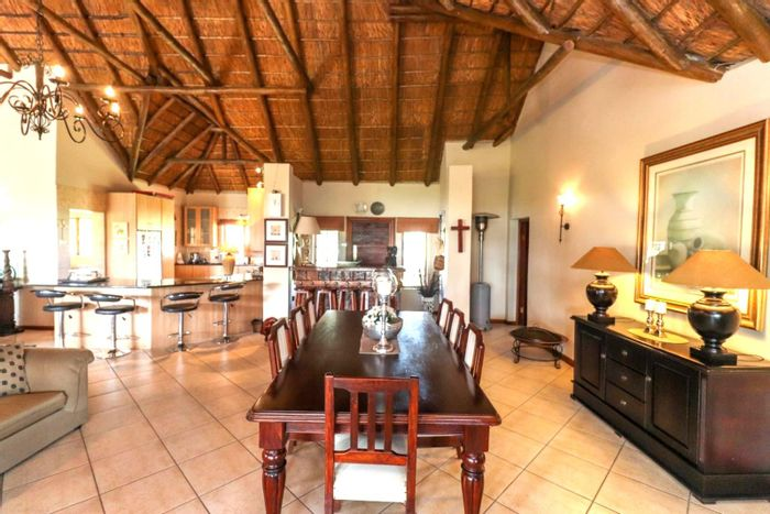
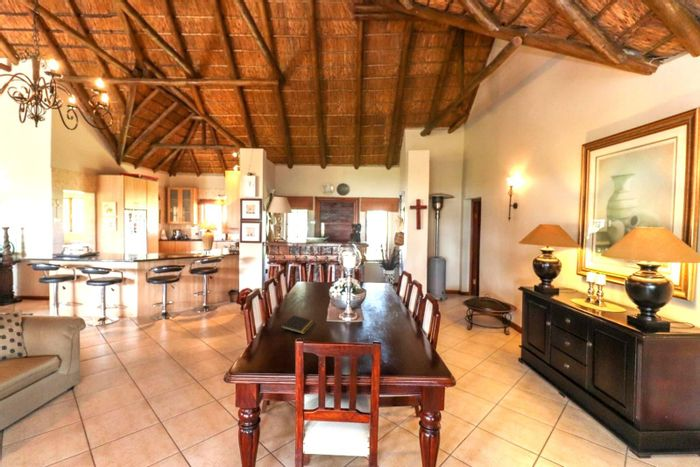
+ notepad [280,315,315,335]
